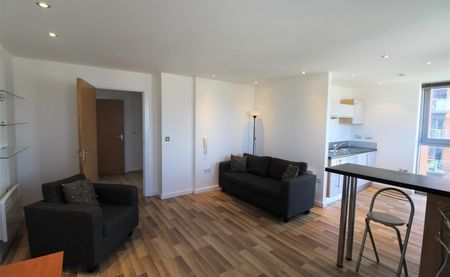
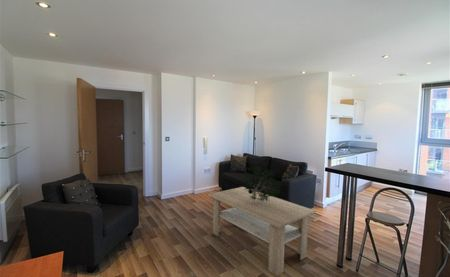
+ coffee table [207,186,317,277]
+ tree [243,165,284,202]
